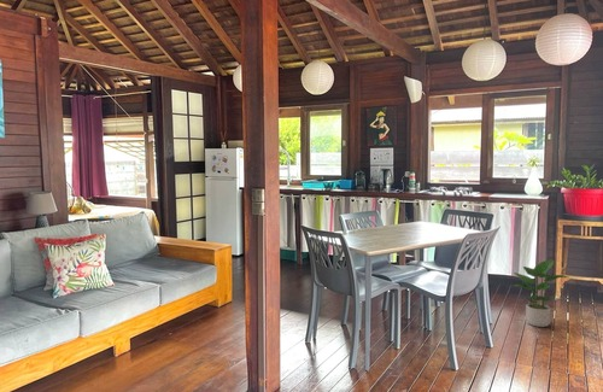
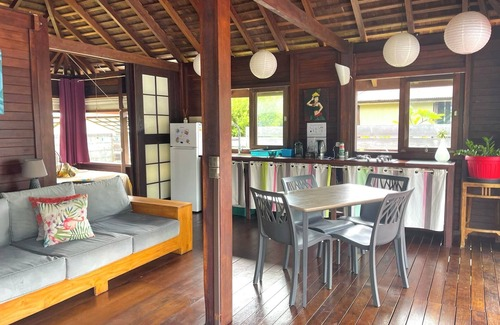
- potted plant [511,258,570,328]
